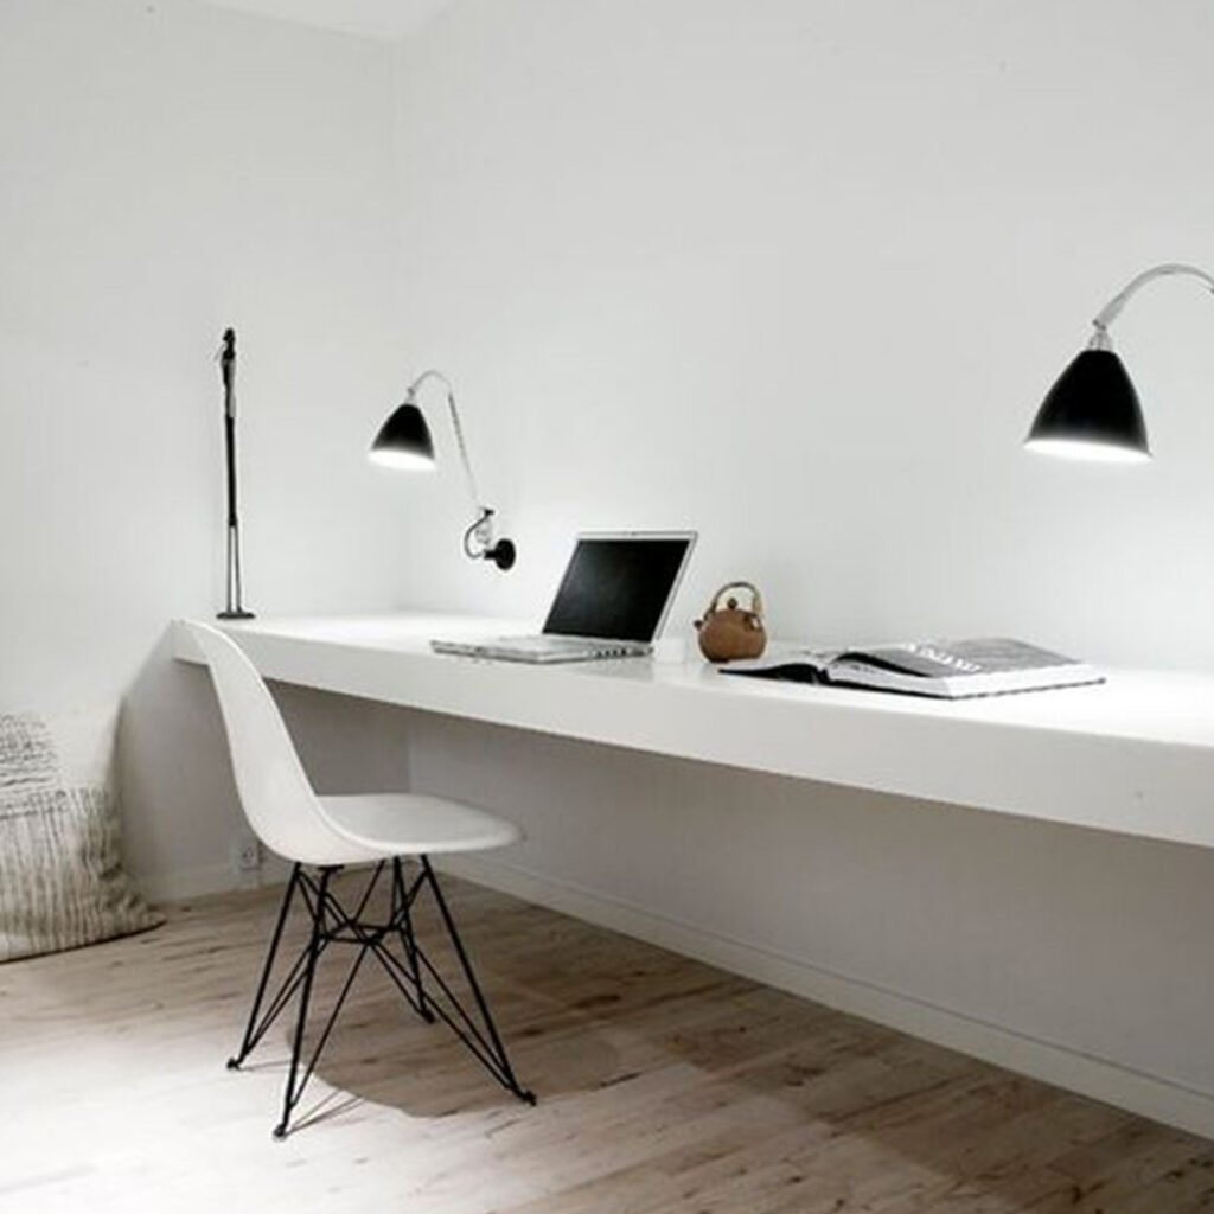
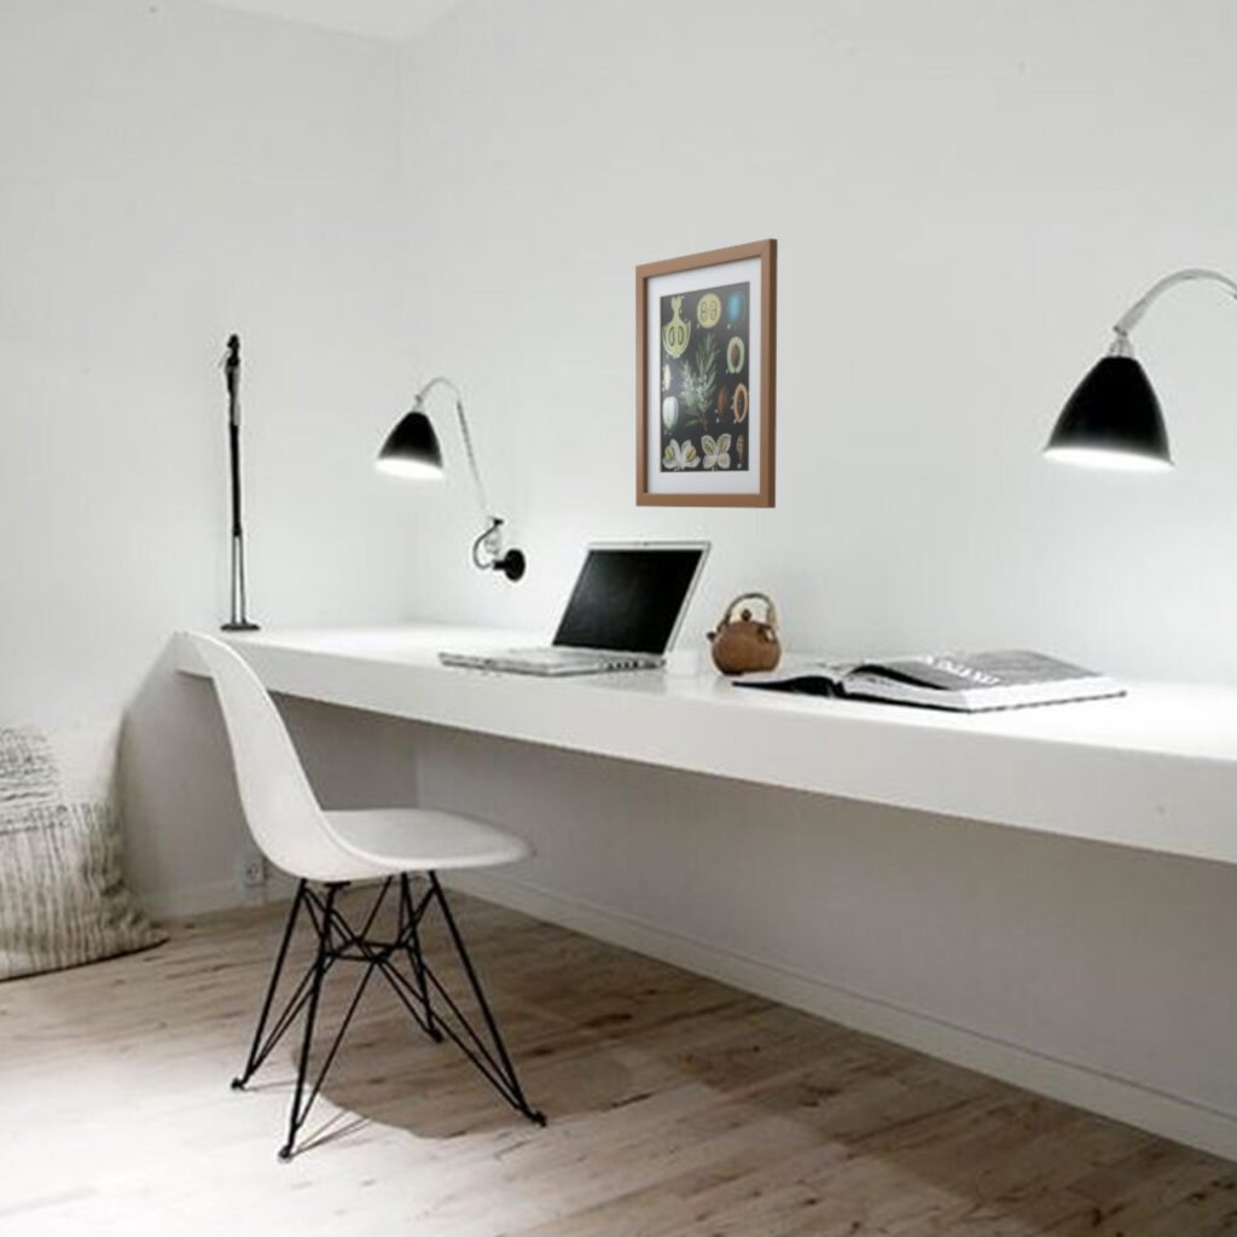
+ wall art [634,237,779,510]
